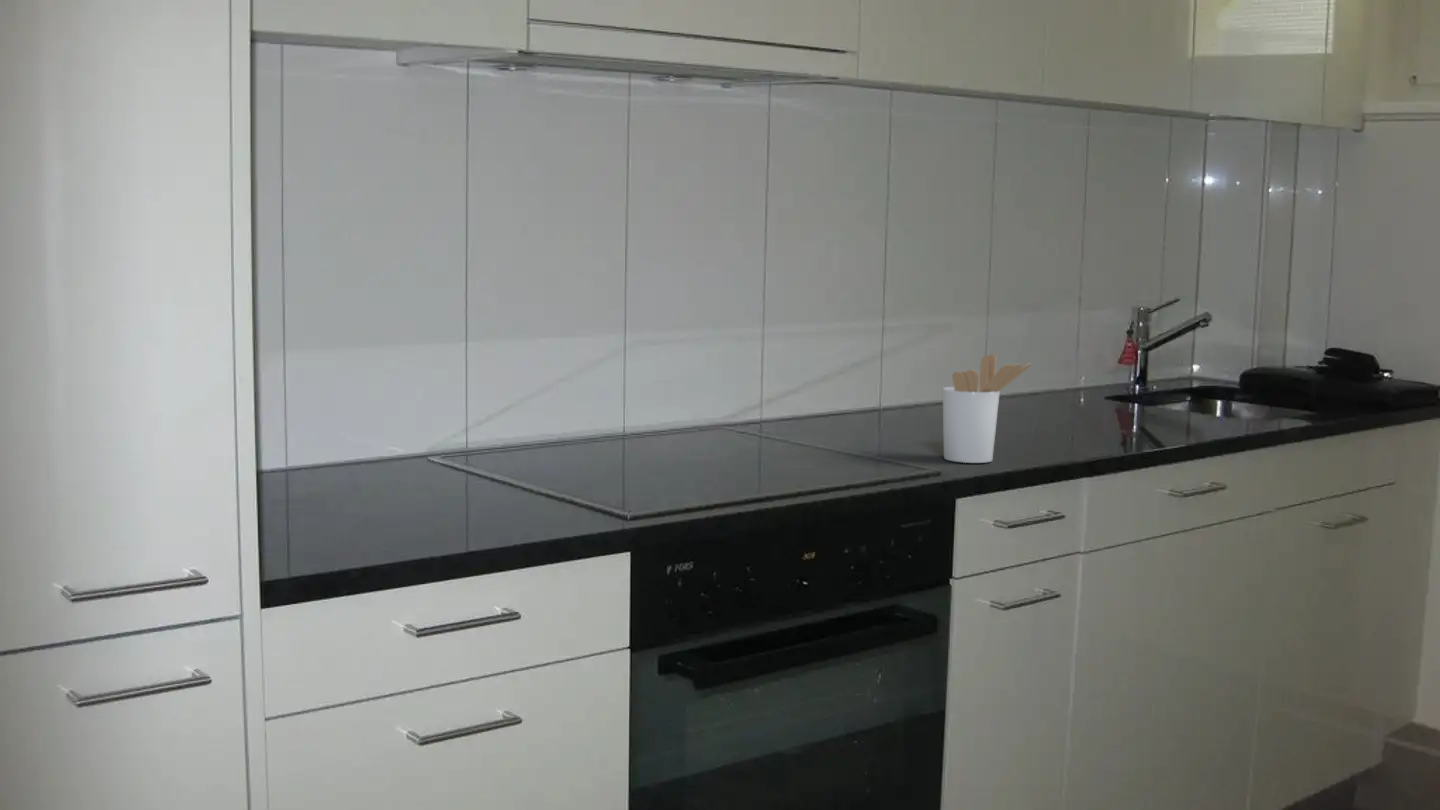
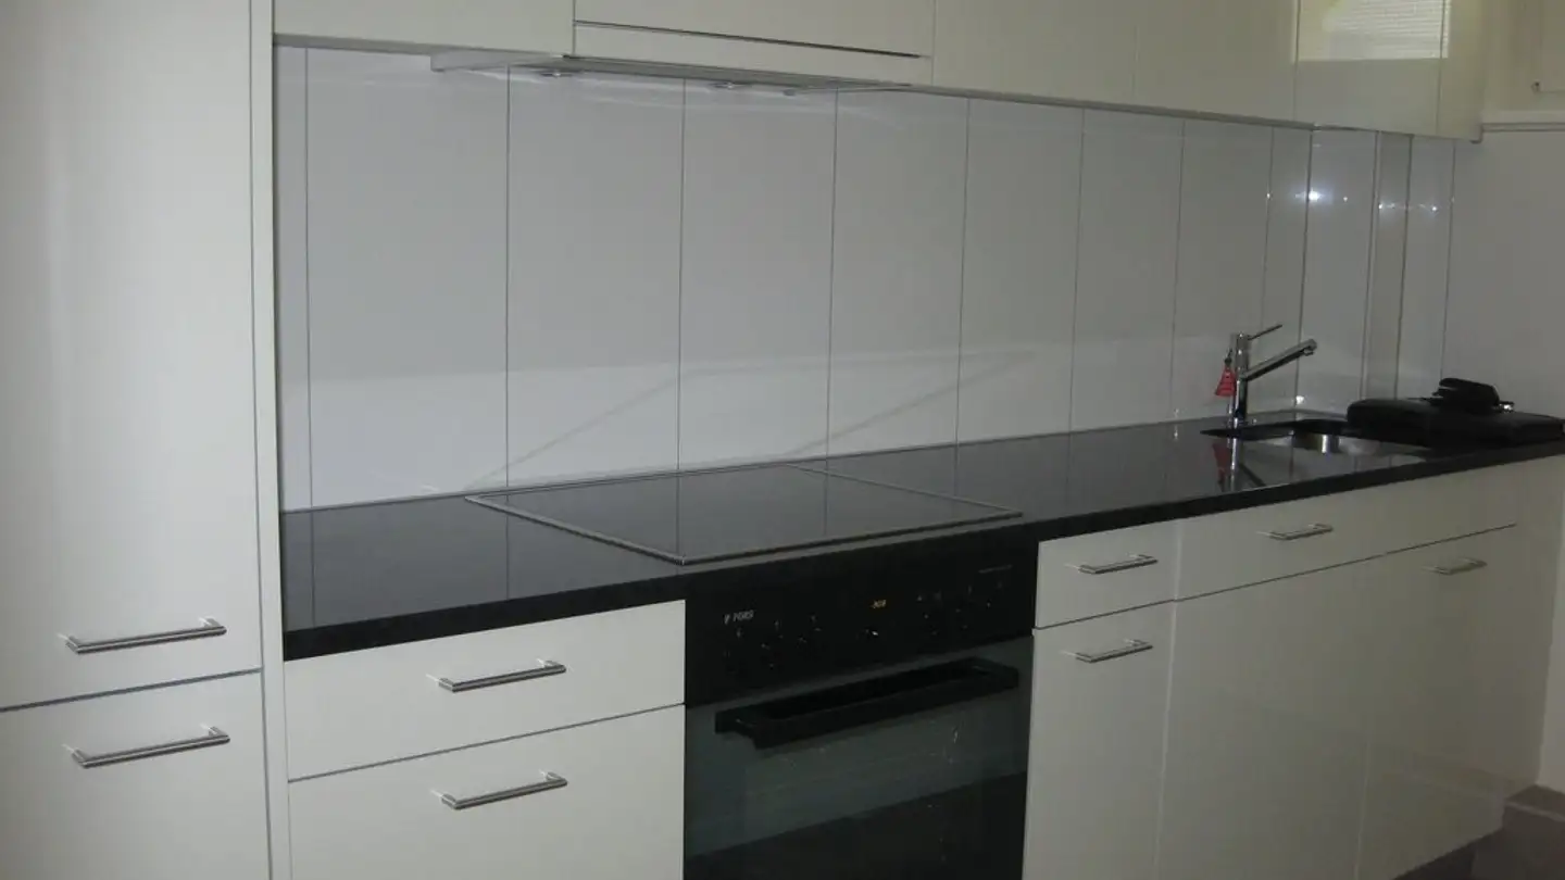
- utensil holder [942,353,1032,464]
